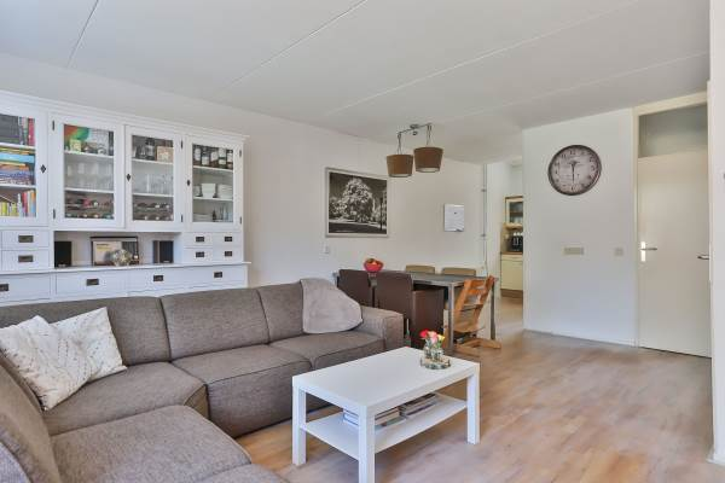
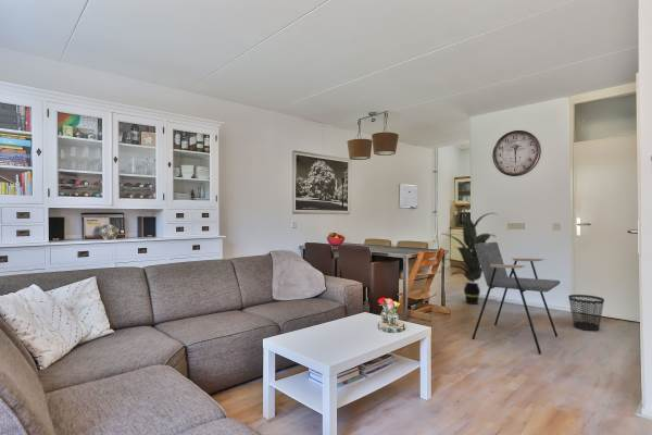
+ armchair [472,241,561,355]
+ indoor plant [442,208,501,306]
+ wastebasket [567,294,605,332]
